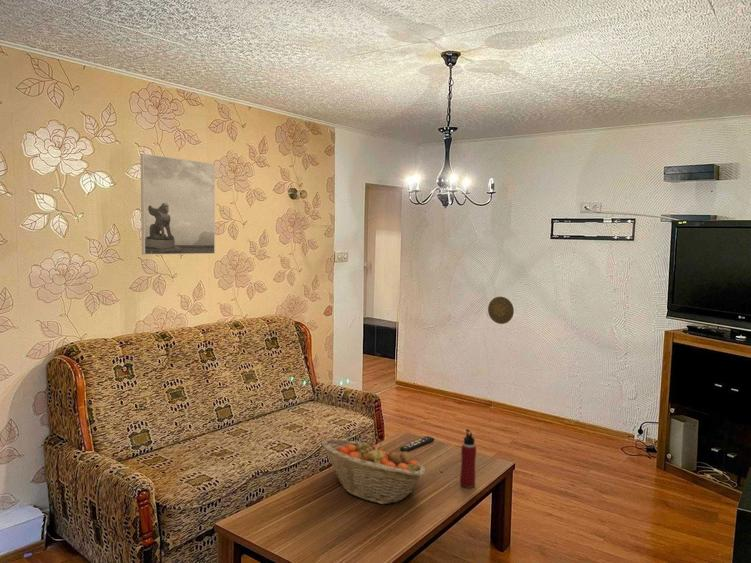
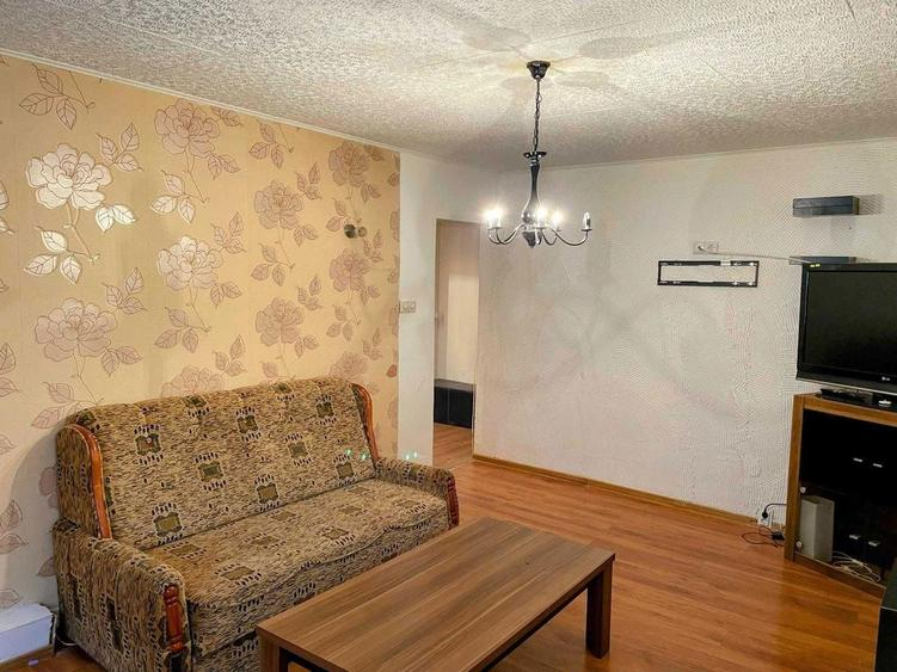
- decorative plate [487,296,515,325]
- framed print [139,153,216,256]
- water bottle [459,428,477,489]
- remote control [399,435,435,452]
- fruit basket [320,438,427,505]
